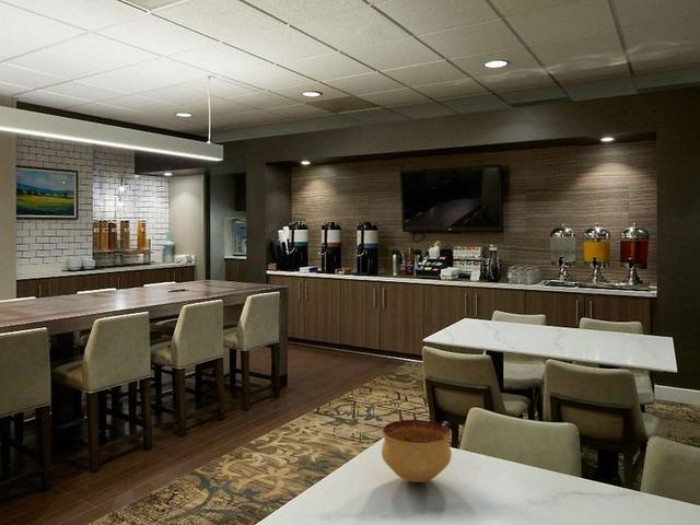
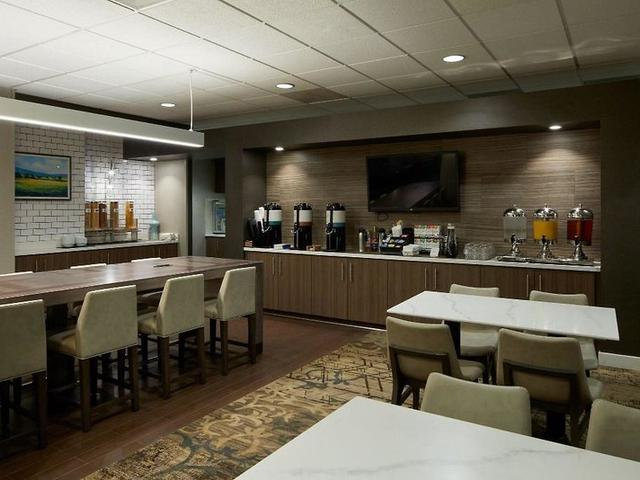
- bowl [381,419,453,483]
